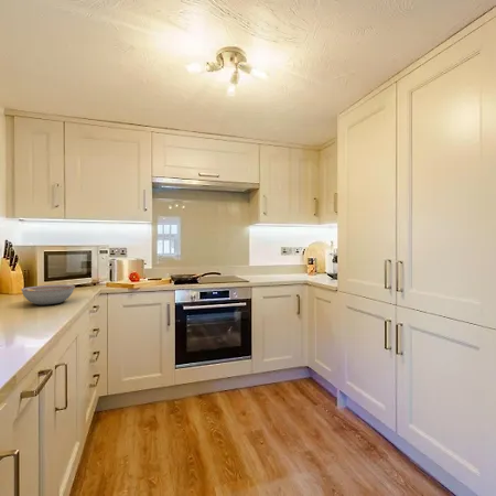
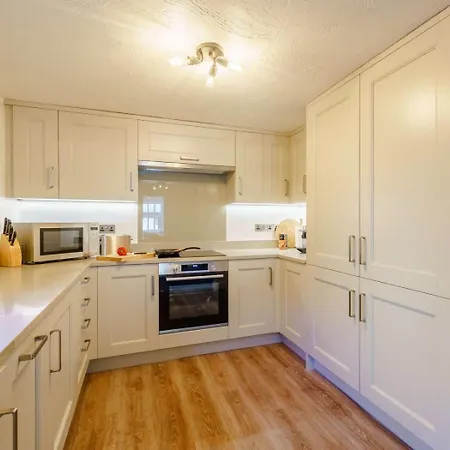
- bowl [20,283,76,305]
